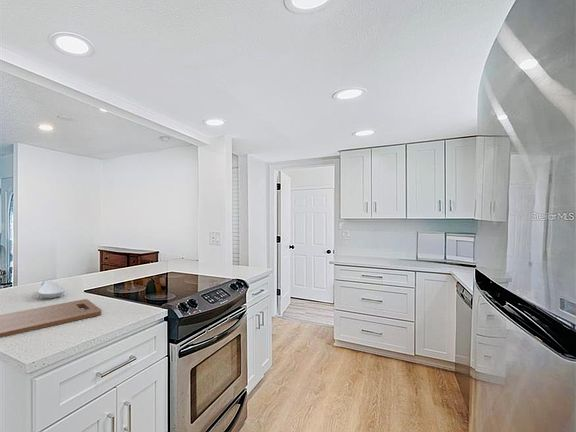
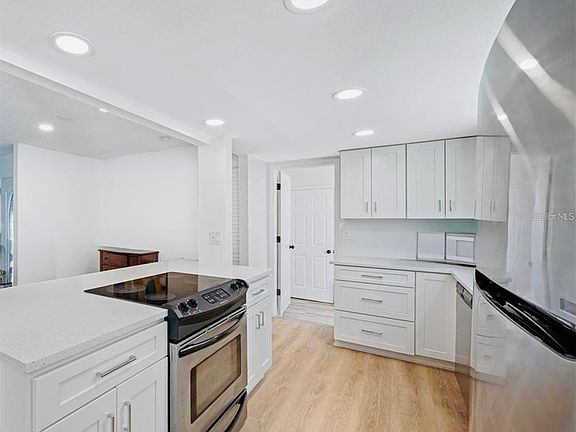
- spoon rest [37,279,67,300]
- cutting board [0,298,102,339]
